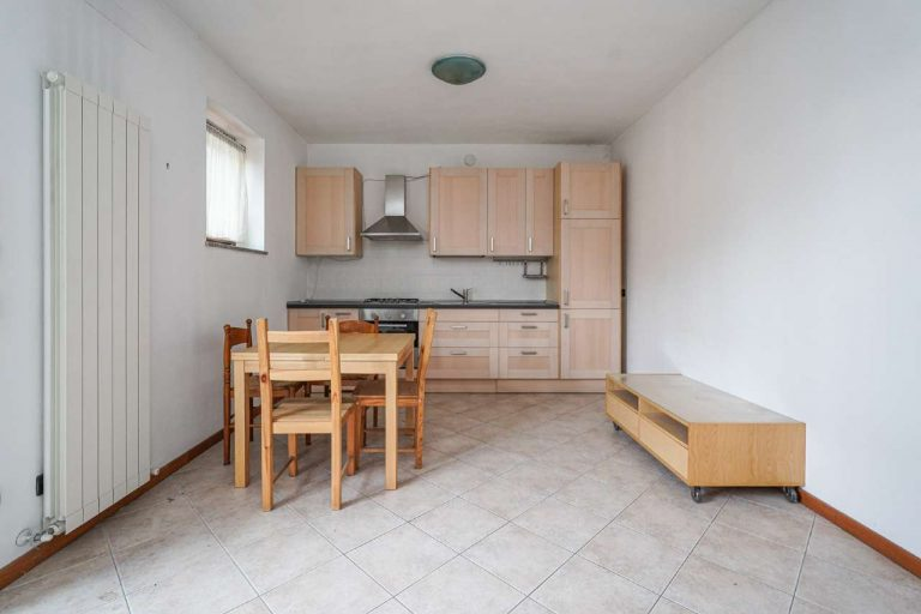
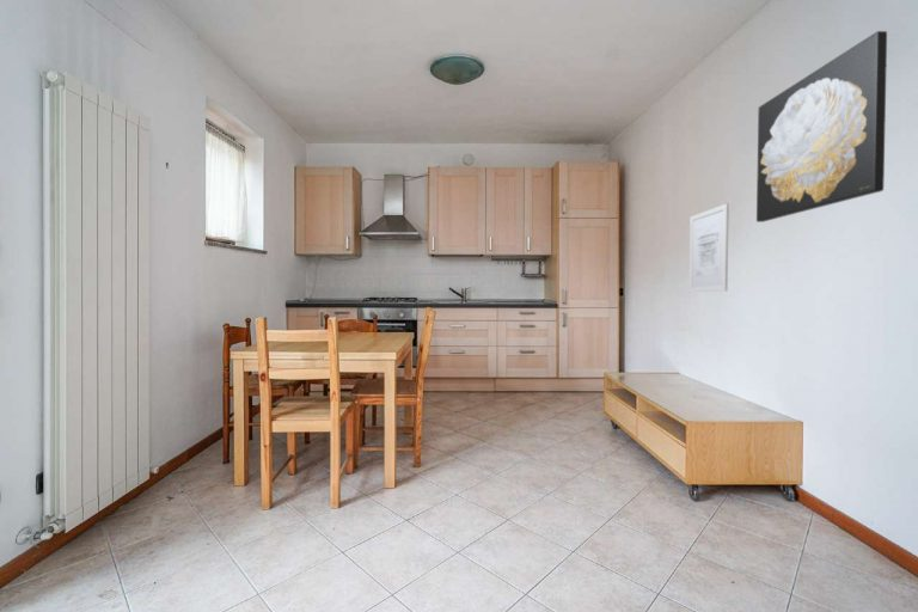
+ wall art [755,30,888,224]
+ wall art [688,202,730,294]
